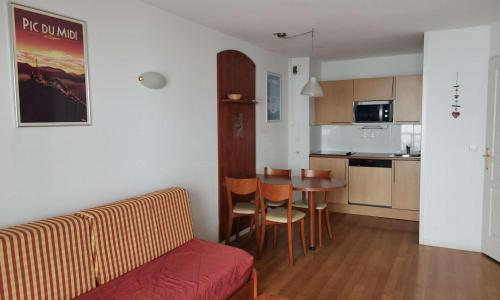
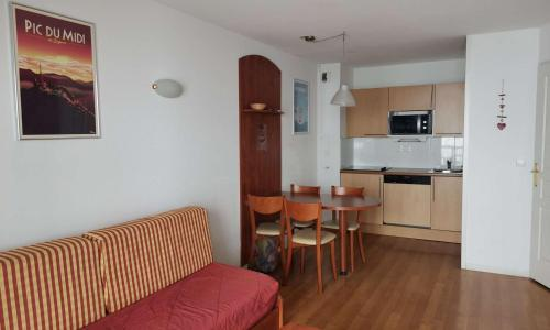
+ backpack [250,224,279,274]
